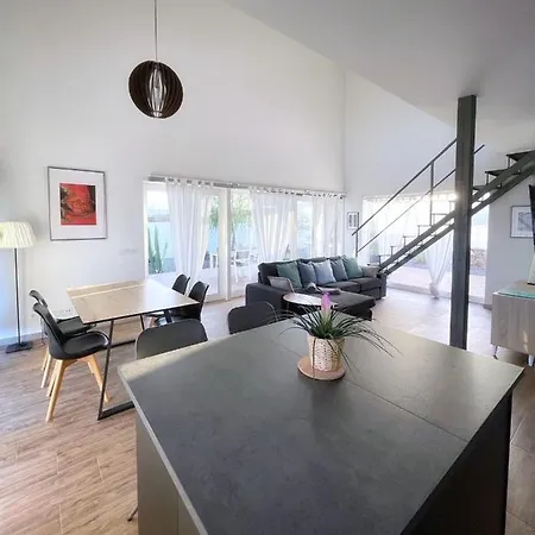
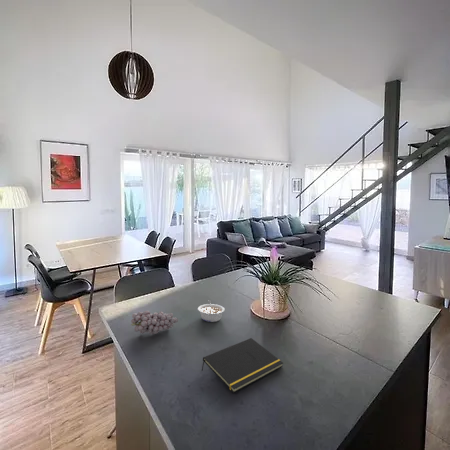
+ fruit [130,310,179,335]
+ notepad [201,337,284,394]
+ legume [197,299,226,323]
